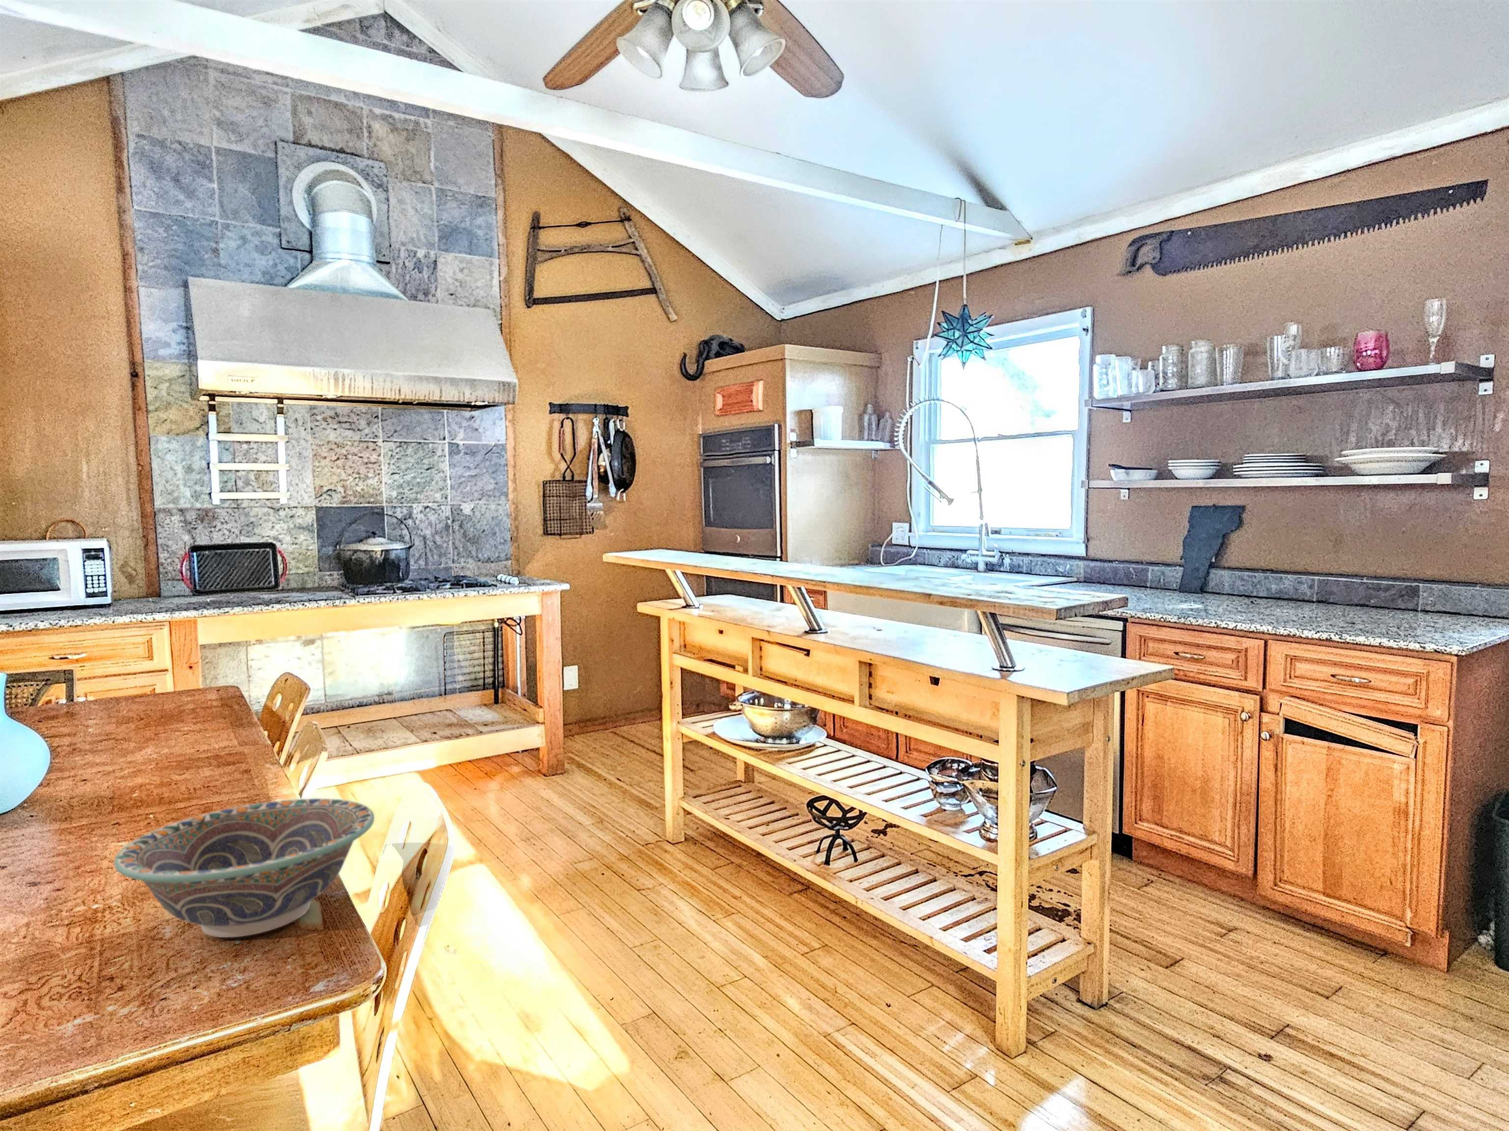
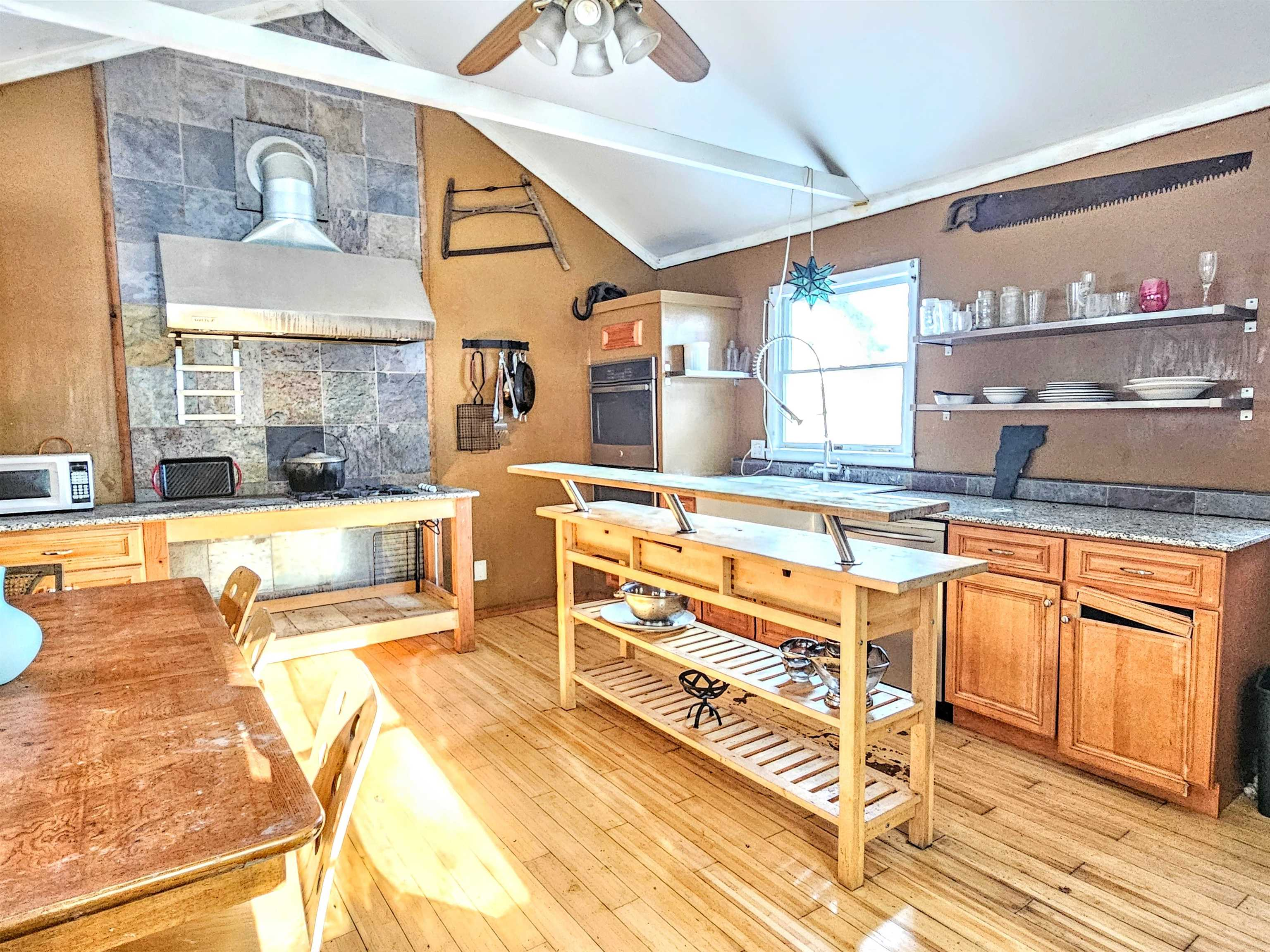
- decorative bowl [113,798,374,939]
